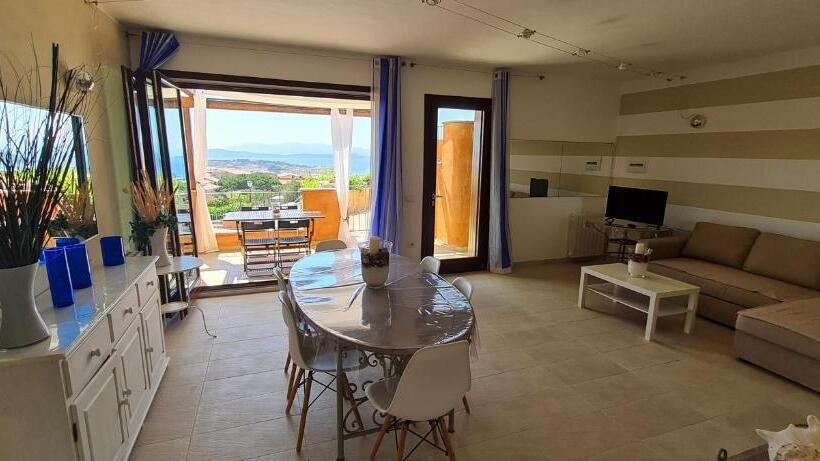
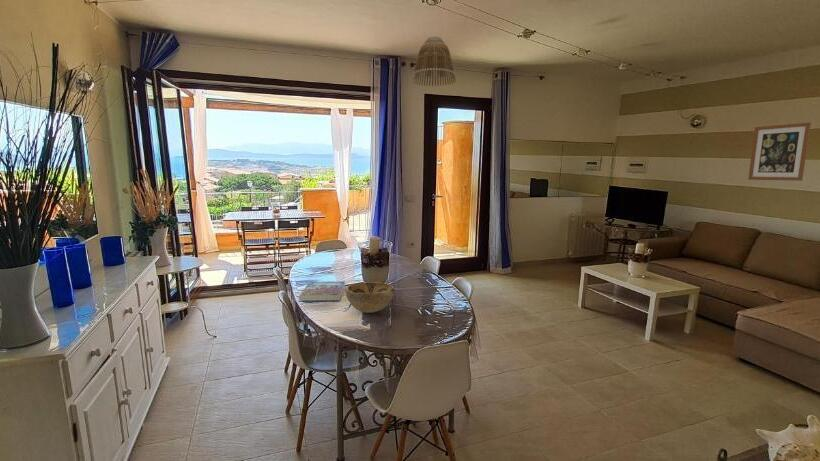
+ wall art [747,122,812,182]
+ lamp shade [411,35,457,87]
+ book [298,281,346,302]
+ decorative bowl [345,281,395,314]
